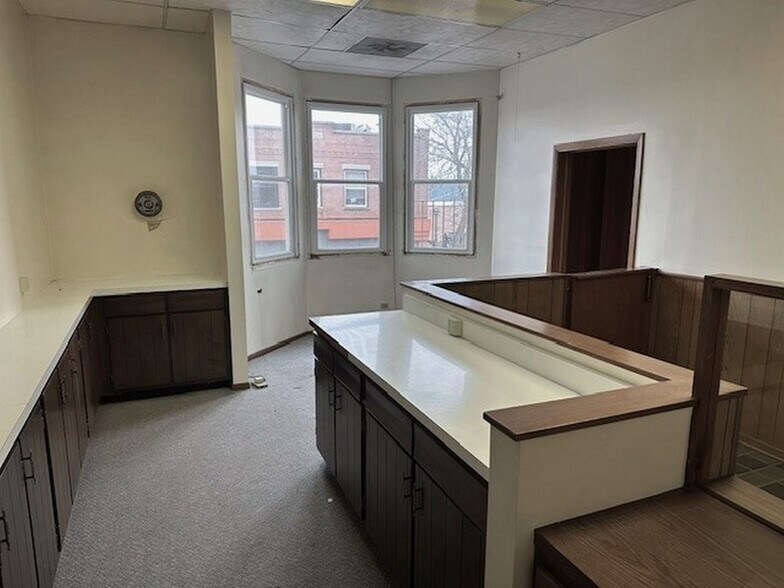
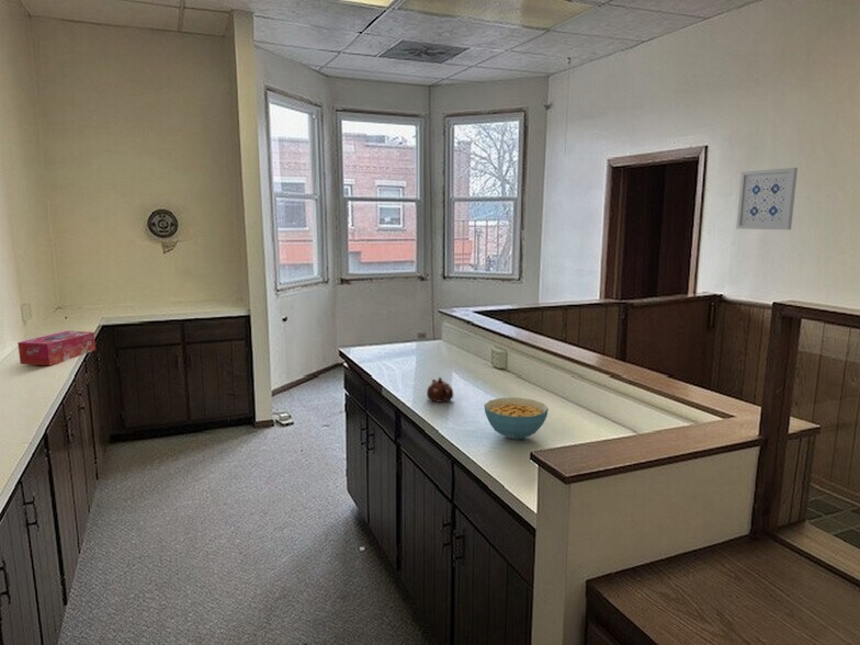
+ wall art [735,167,799,230]
+ tissue box [16,330,97,366]
+ teapot [426,376,454,404]
+ cereal bowl [483,396,550,441]
